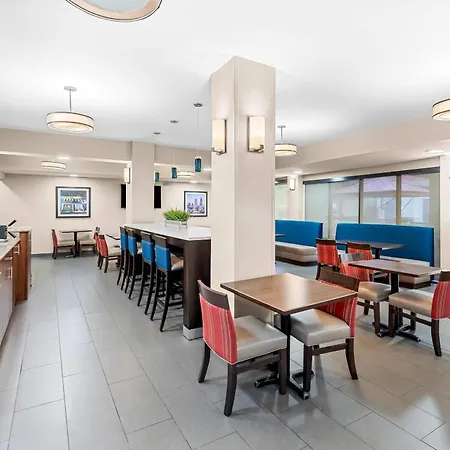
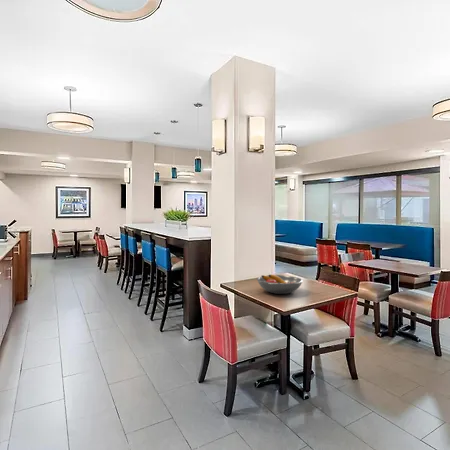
+ fruit bowl [256,274,304,295]
